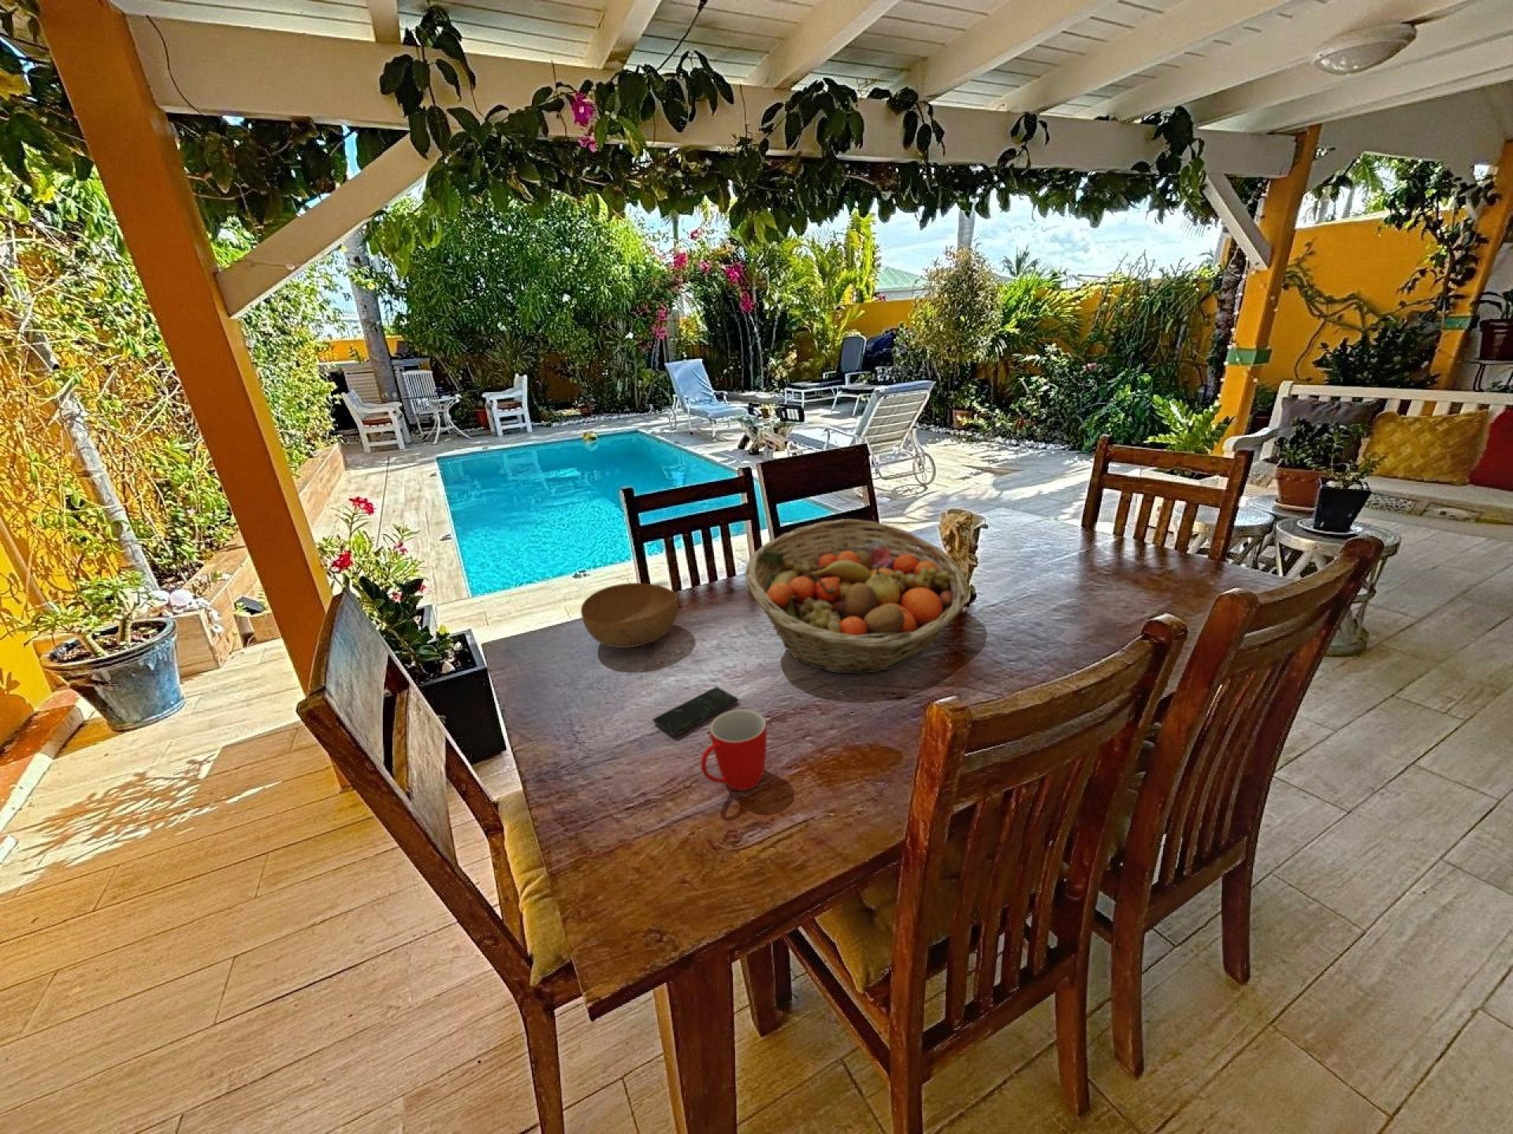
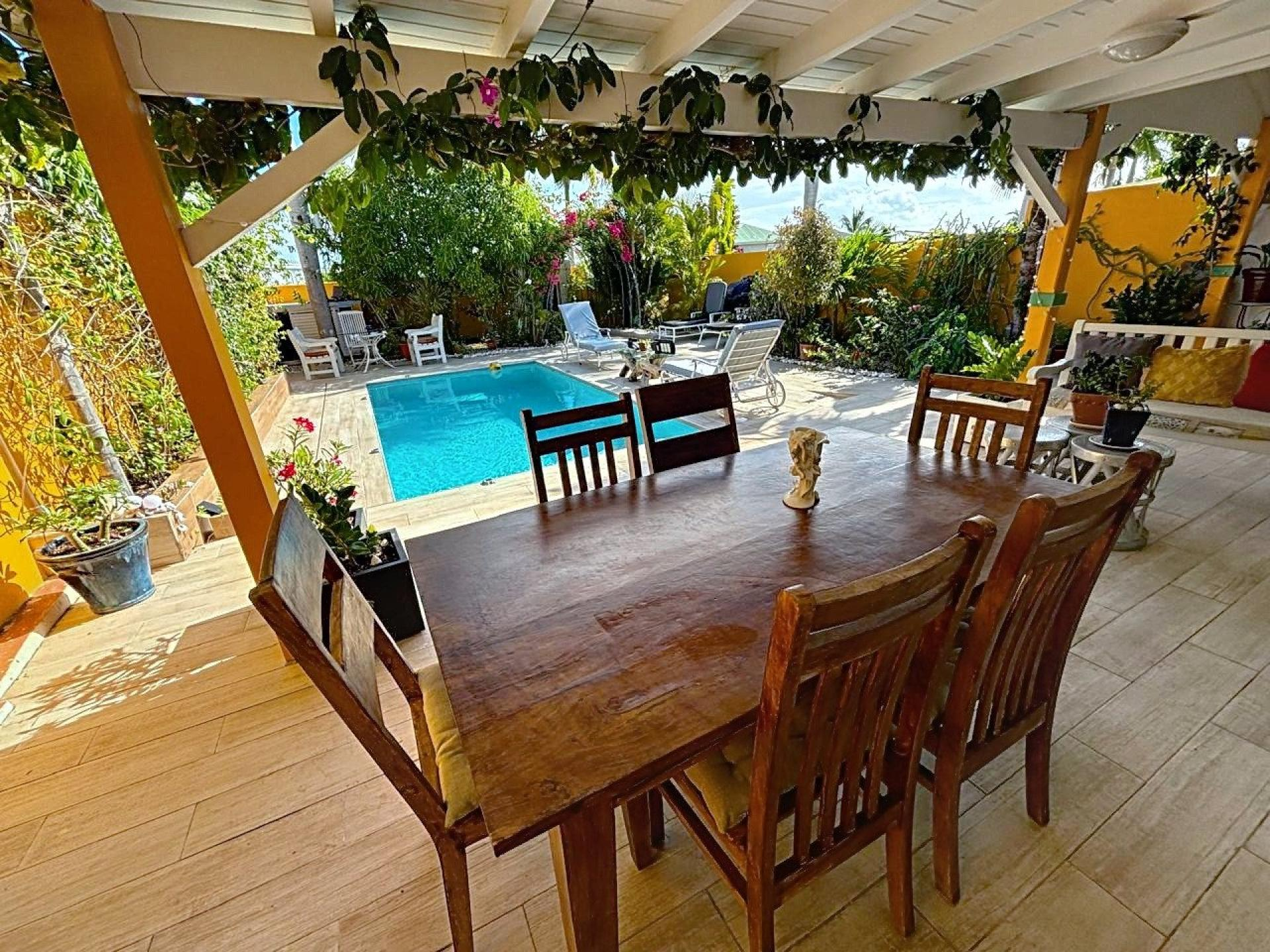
- smartphone [653,686,739,737]
- bowl [580,582,679,649]
- fruit basket [743,518,970,674]
- mug [699,709,767,791]
